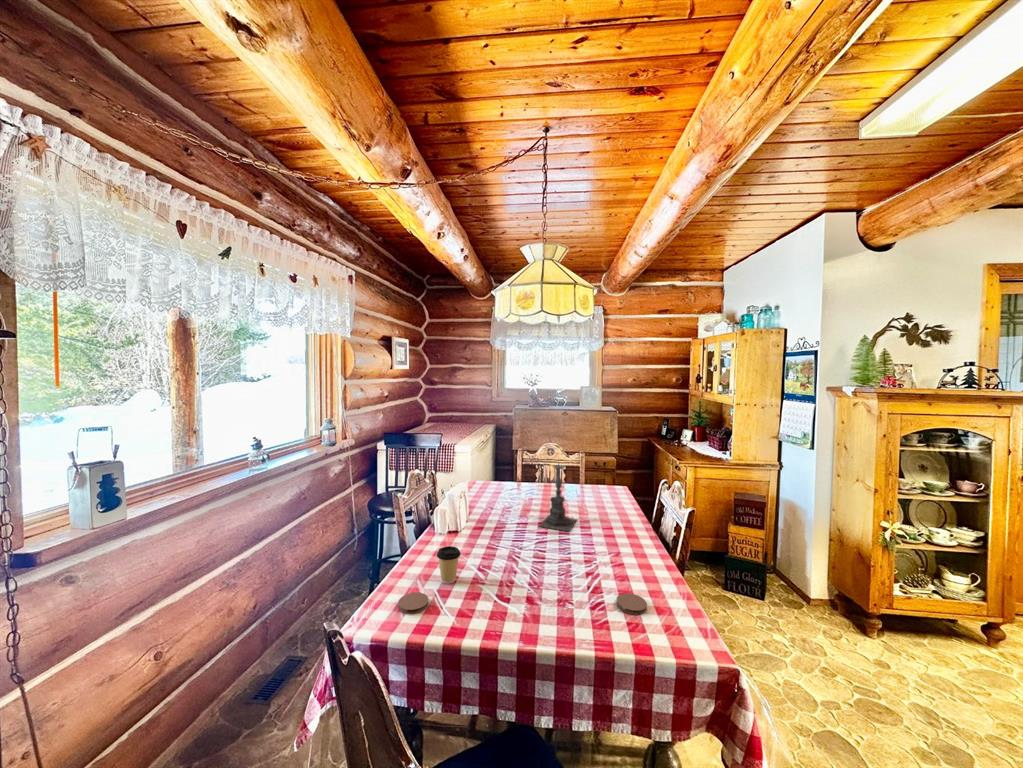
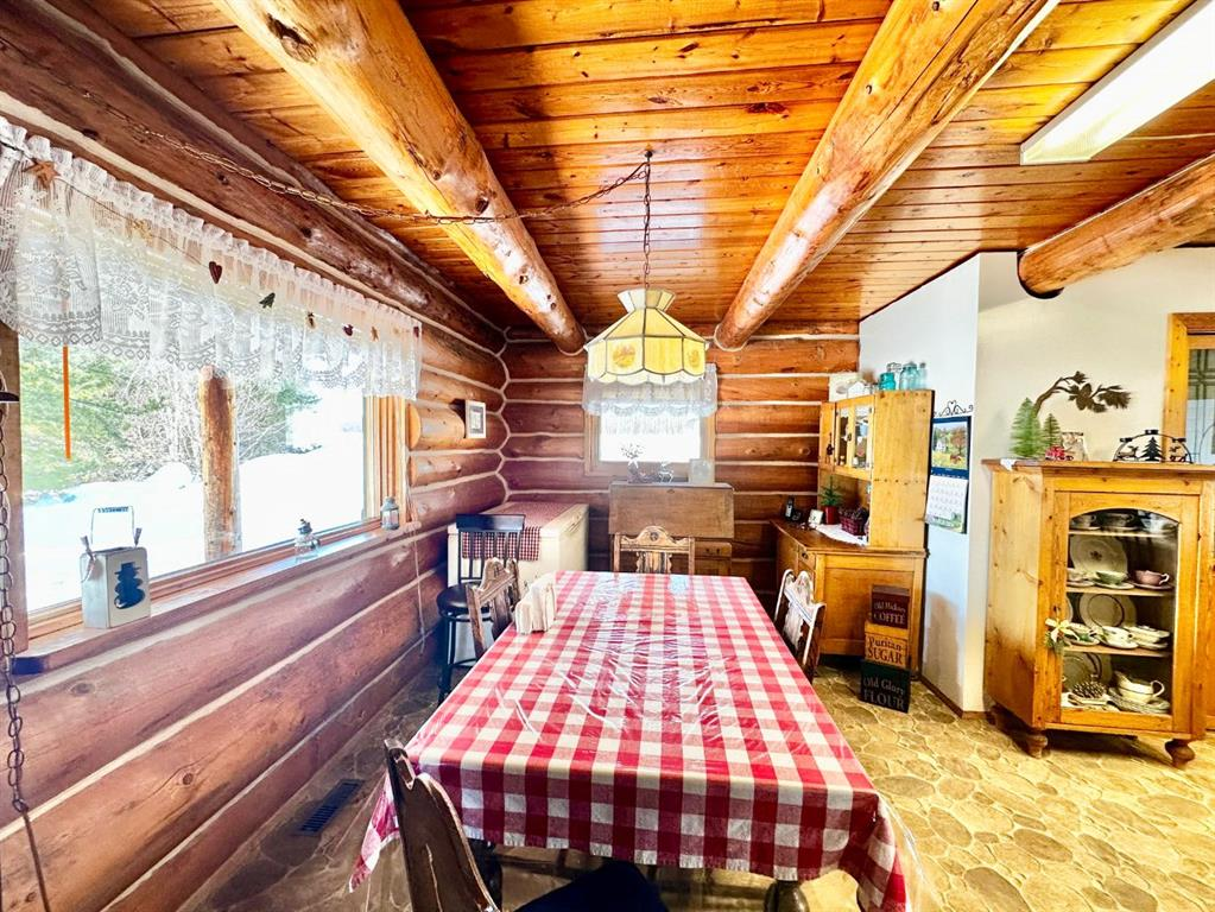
- coaster [616,592,648,616]
- coaster [397,591,430,615]
- candle holder [538,457,579,533]
- coffee cup [436,545,462,585]
